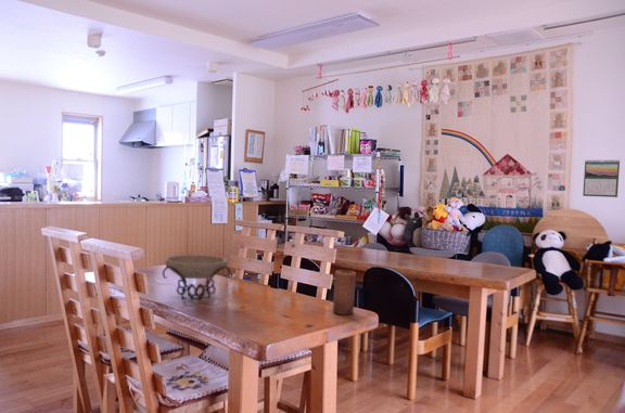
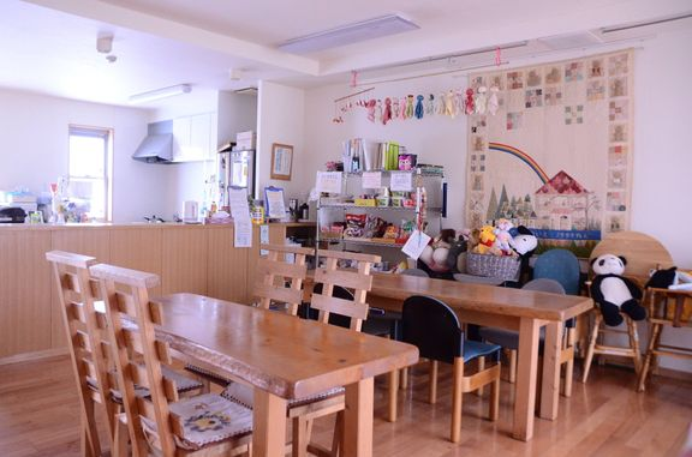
- candle [332,269,357,315]
- calendar [582,158,621,198]
- decorative bowl [162,254,232,300]
